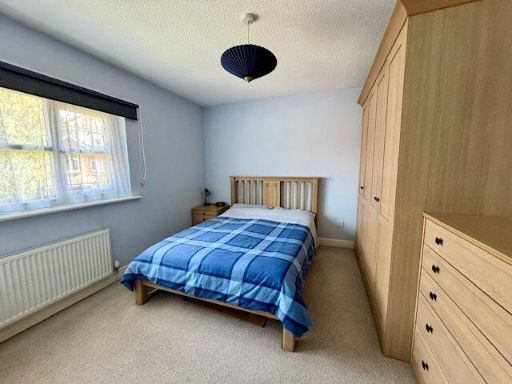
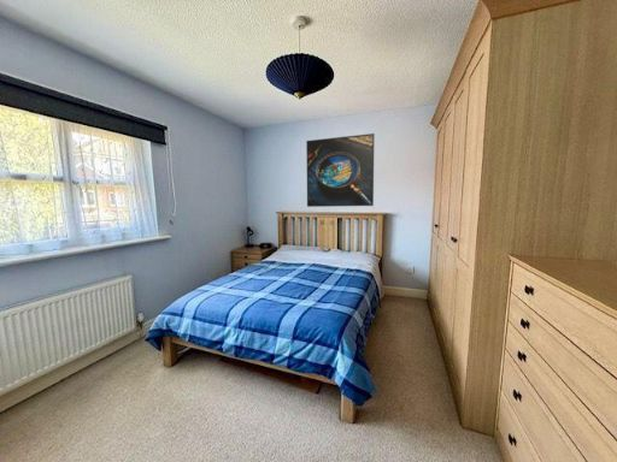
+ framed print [305,132,376,208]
